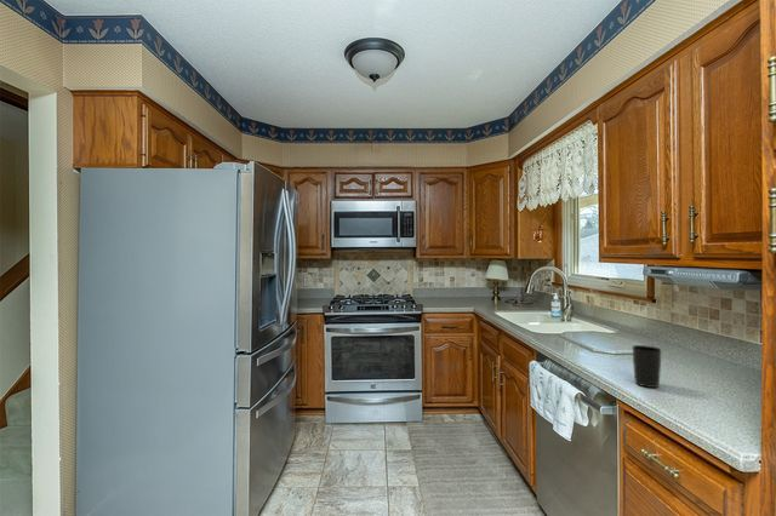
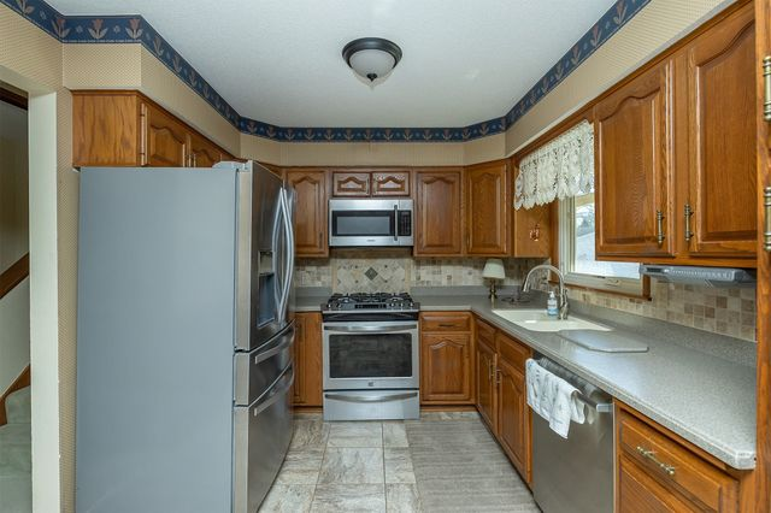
- cup [630,344,663,389]
